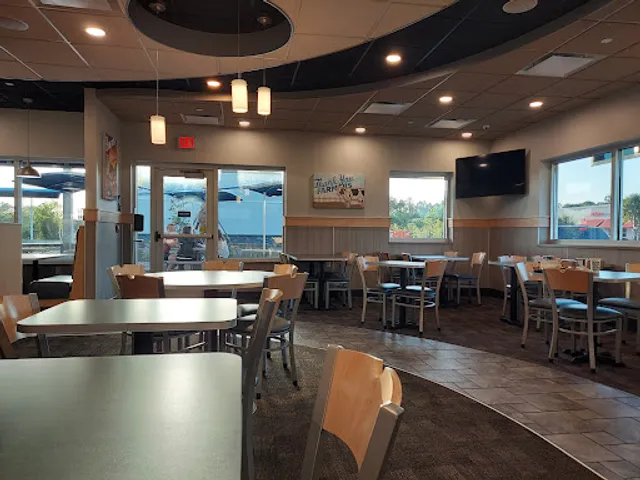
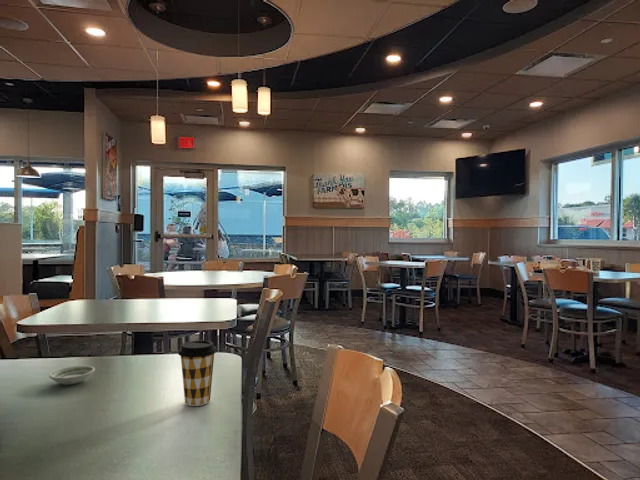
+ saucer [48,365,96,385]
+ coffee cup [177,339,218,407]
